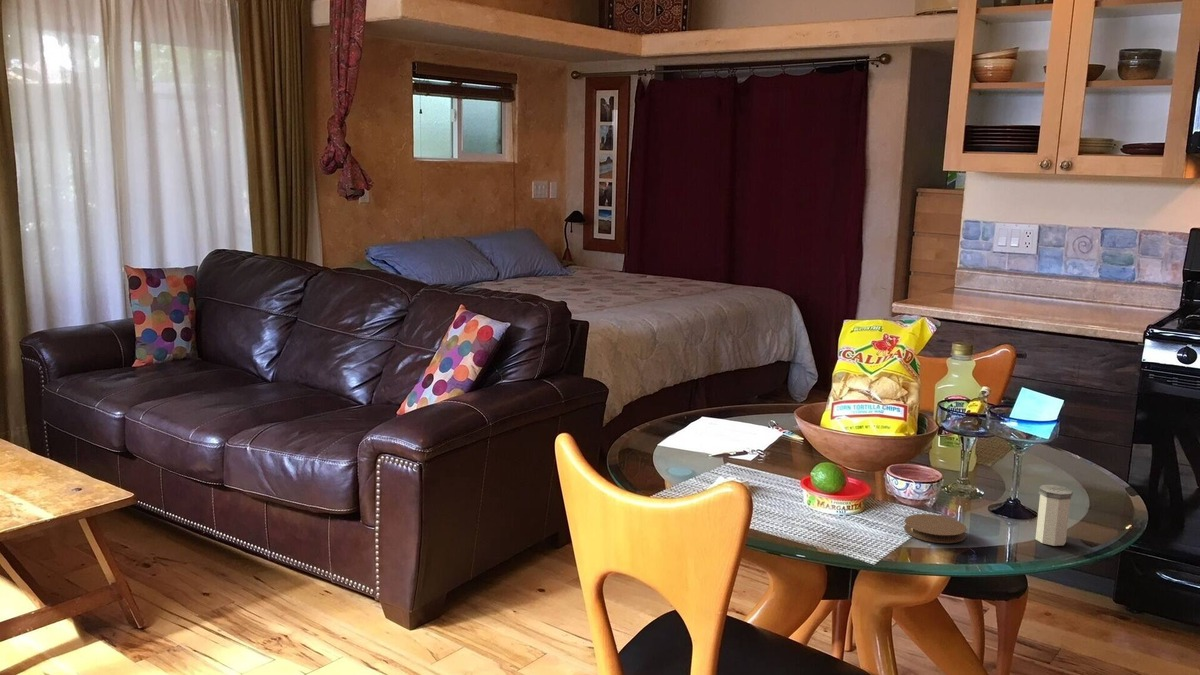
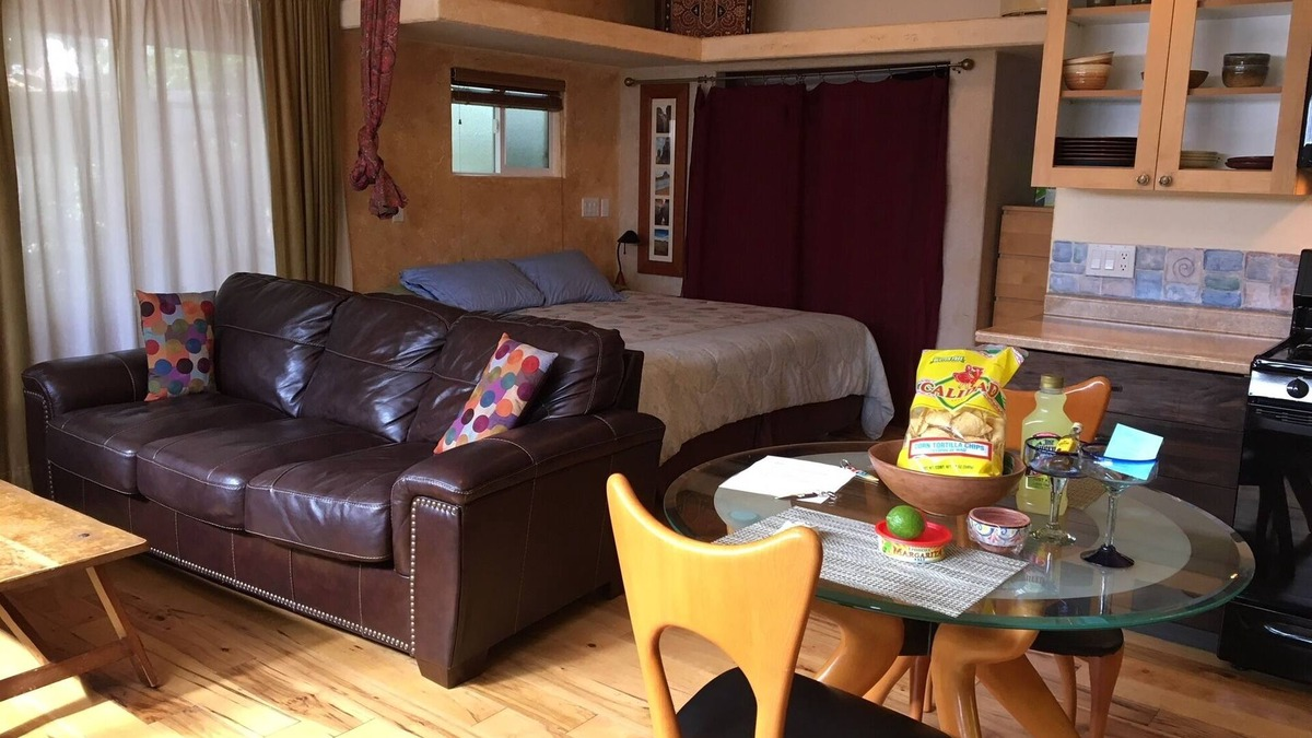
- coaster [903,513,967,544]
- salt shaker [1035,484,1074,547]
